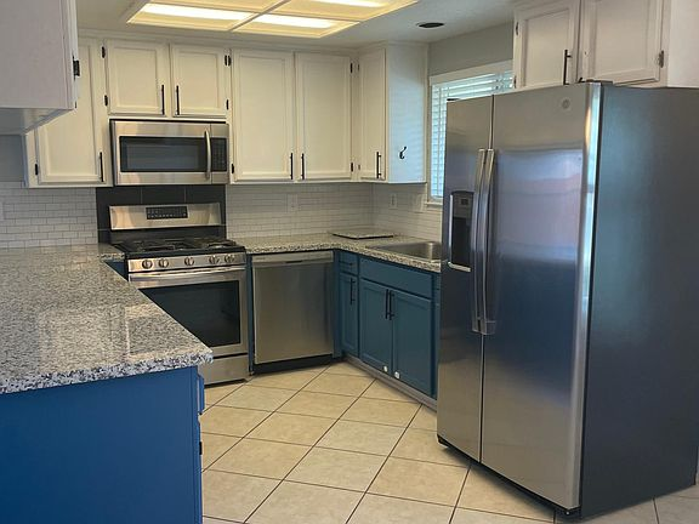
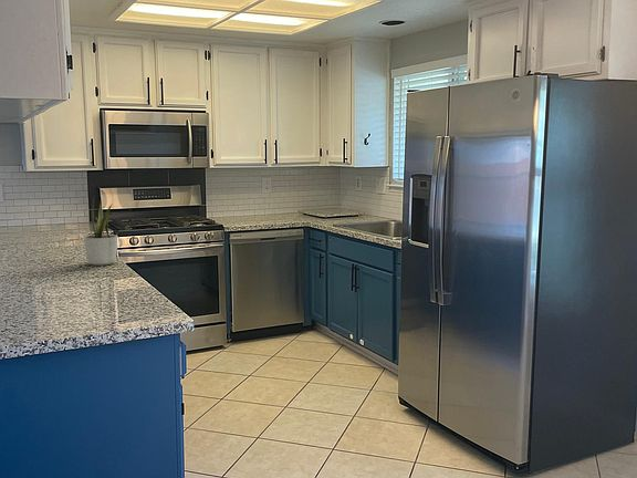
+ potted plant [83,193,118,267]
